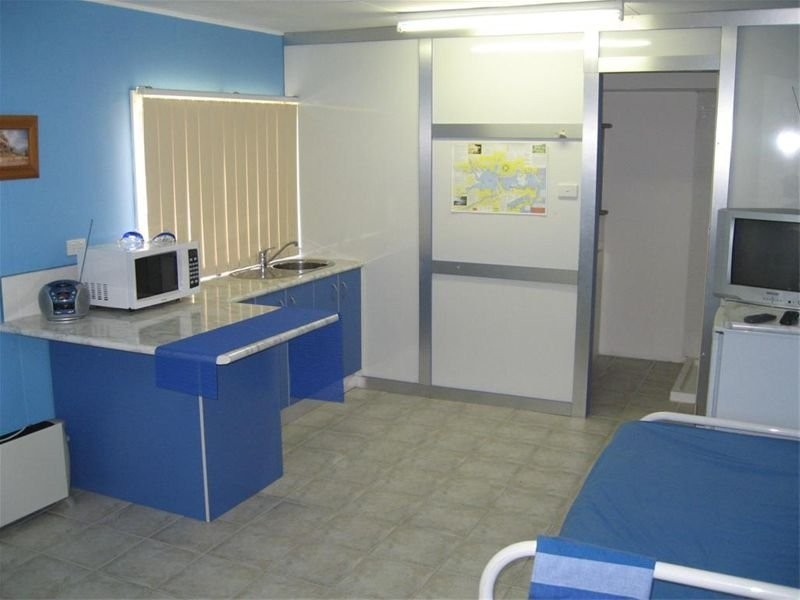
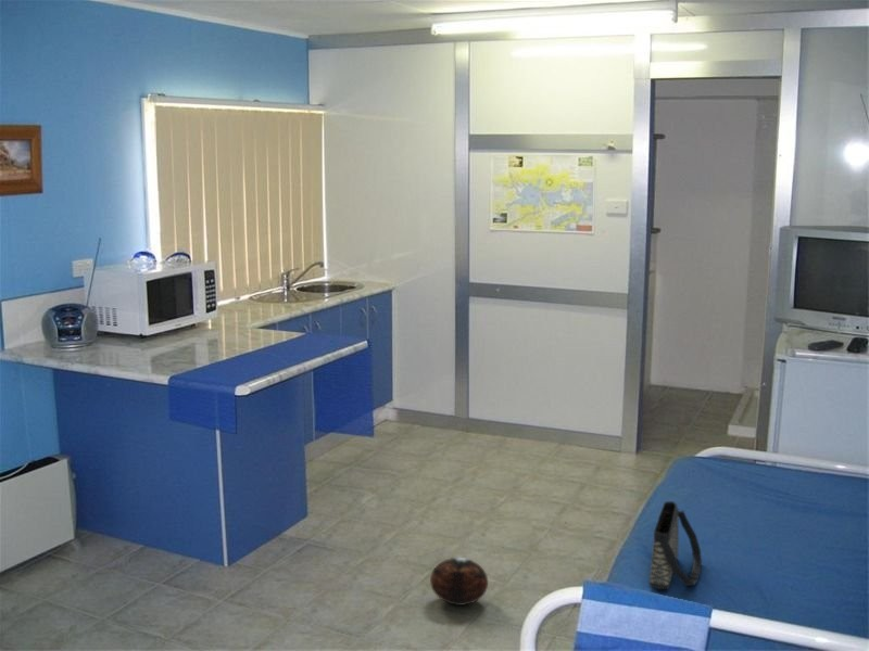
+ handbag [648,500,703,590]
+ plush toy [429,557,489,607]
